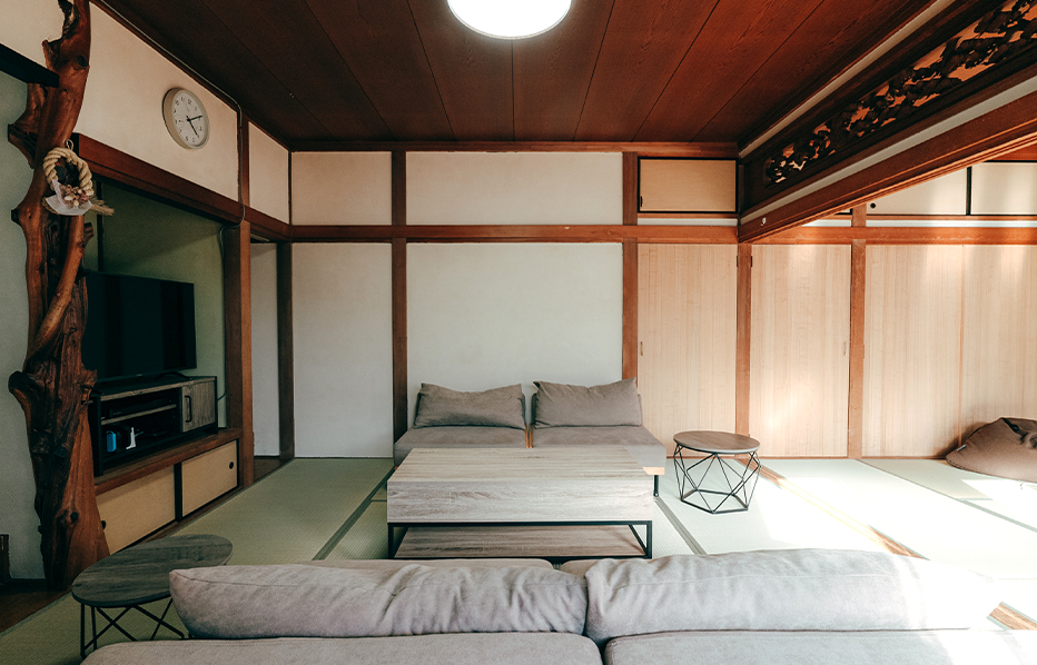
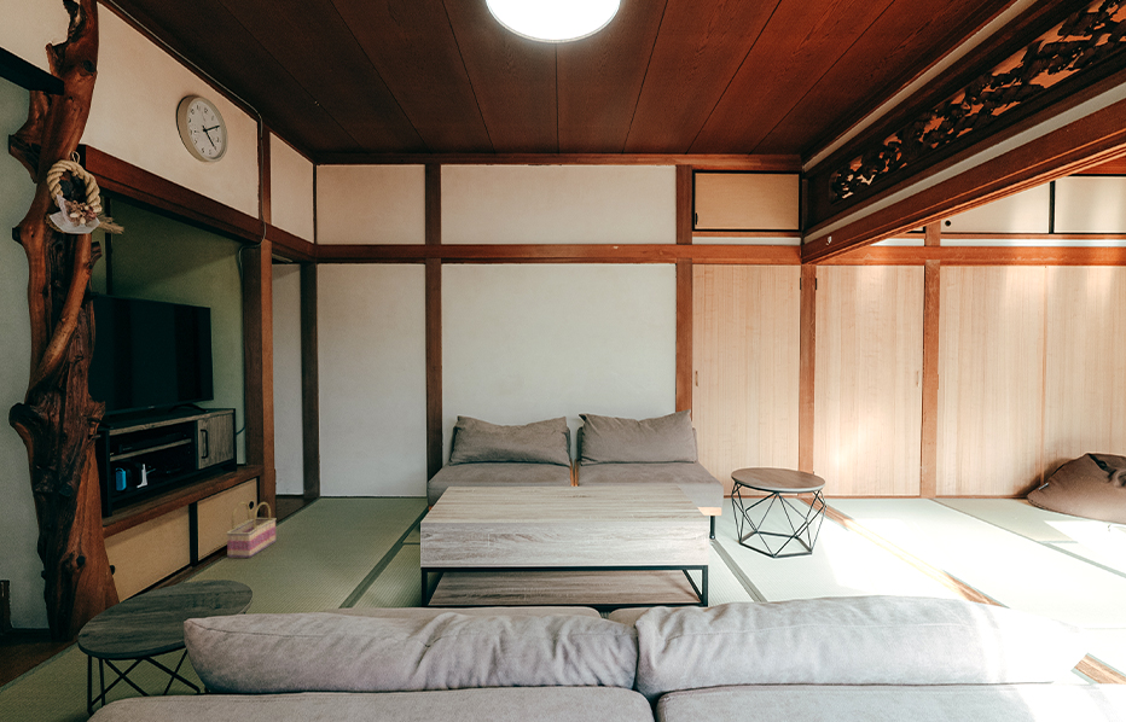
+ basket [225,501,277,559]
